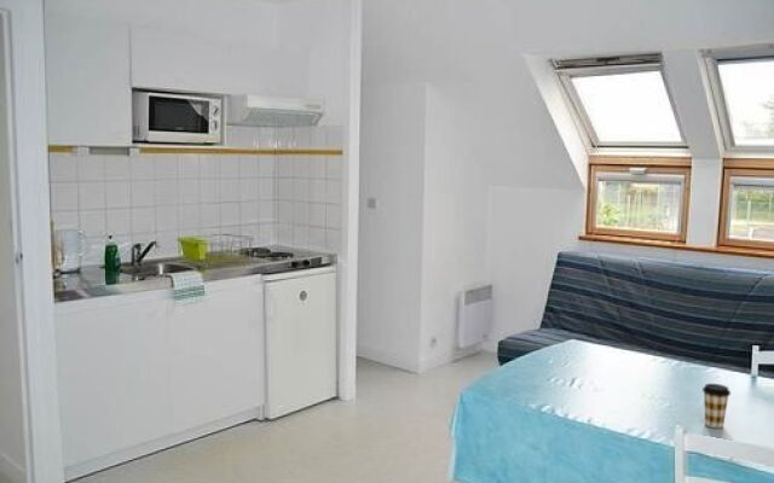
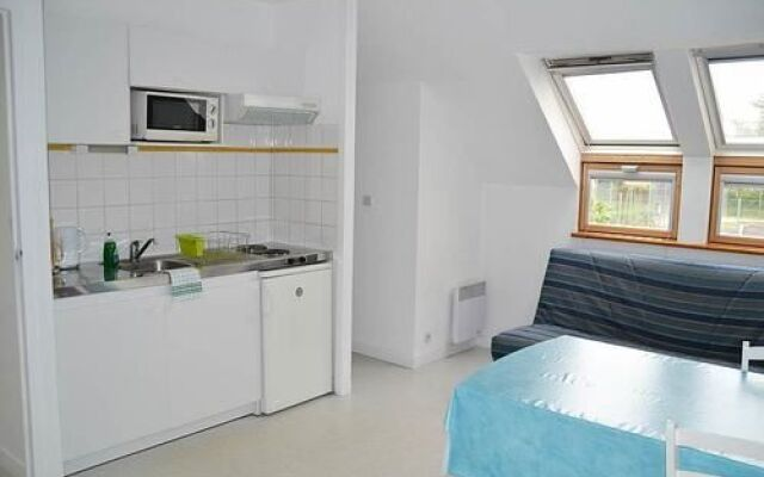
- coffee cup [701,383,732,430]
